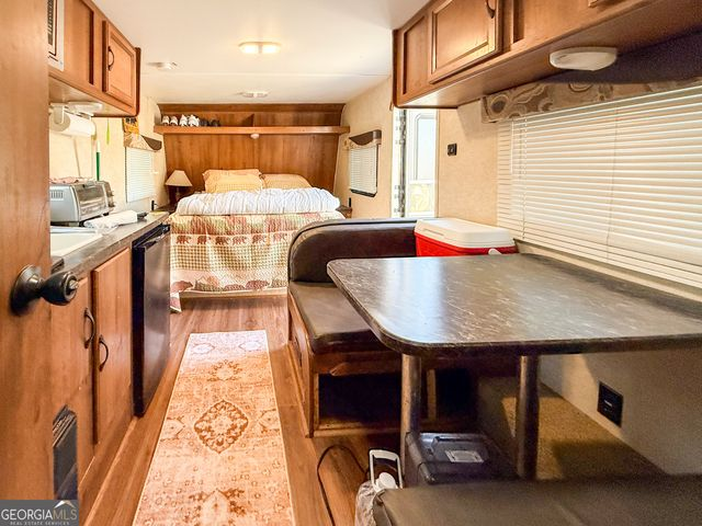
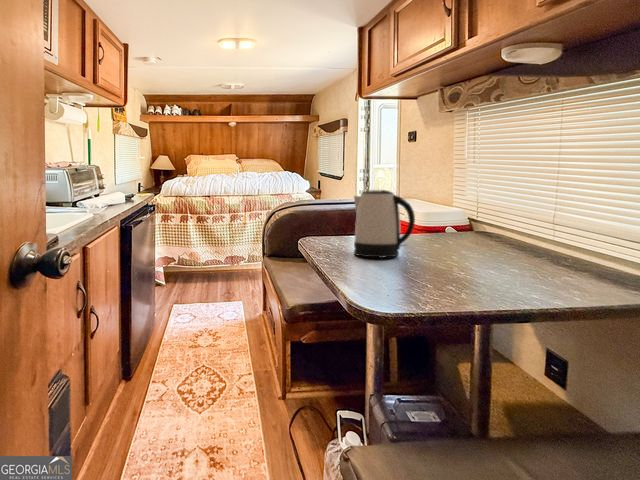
+ kettle [353,189,416,259]
